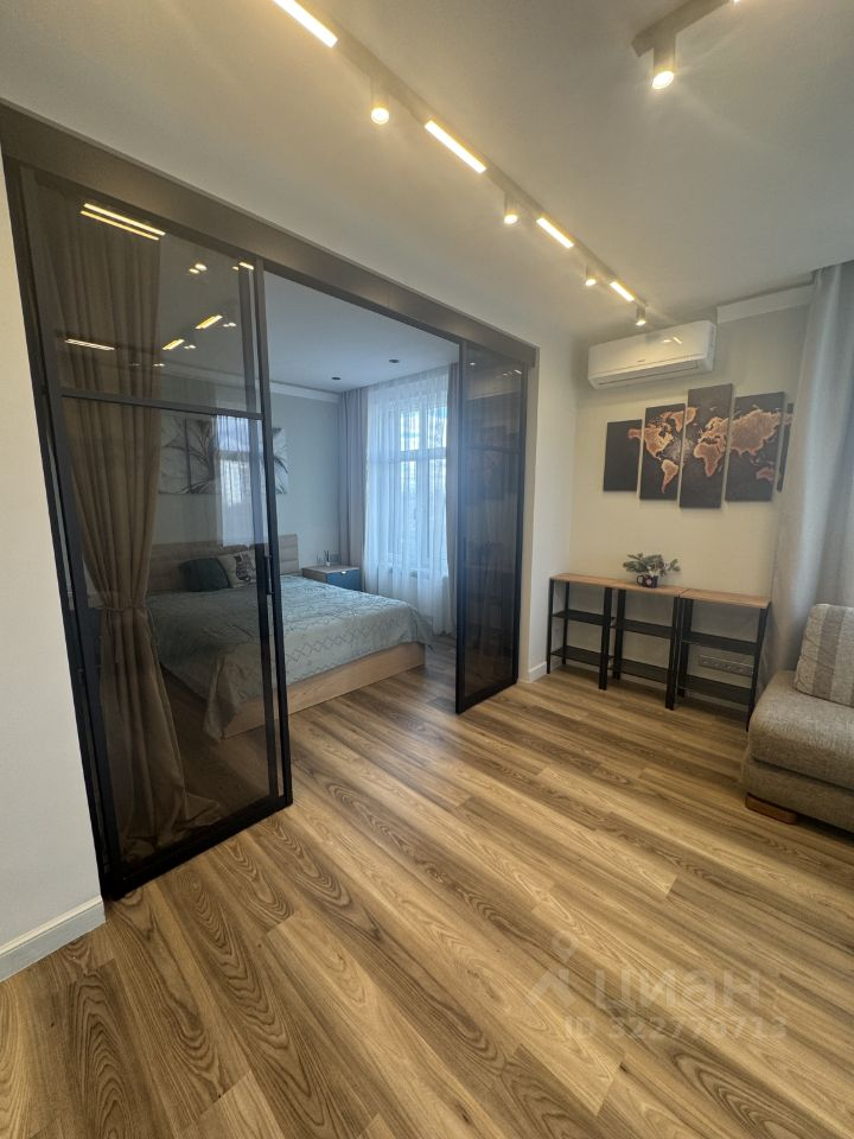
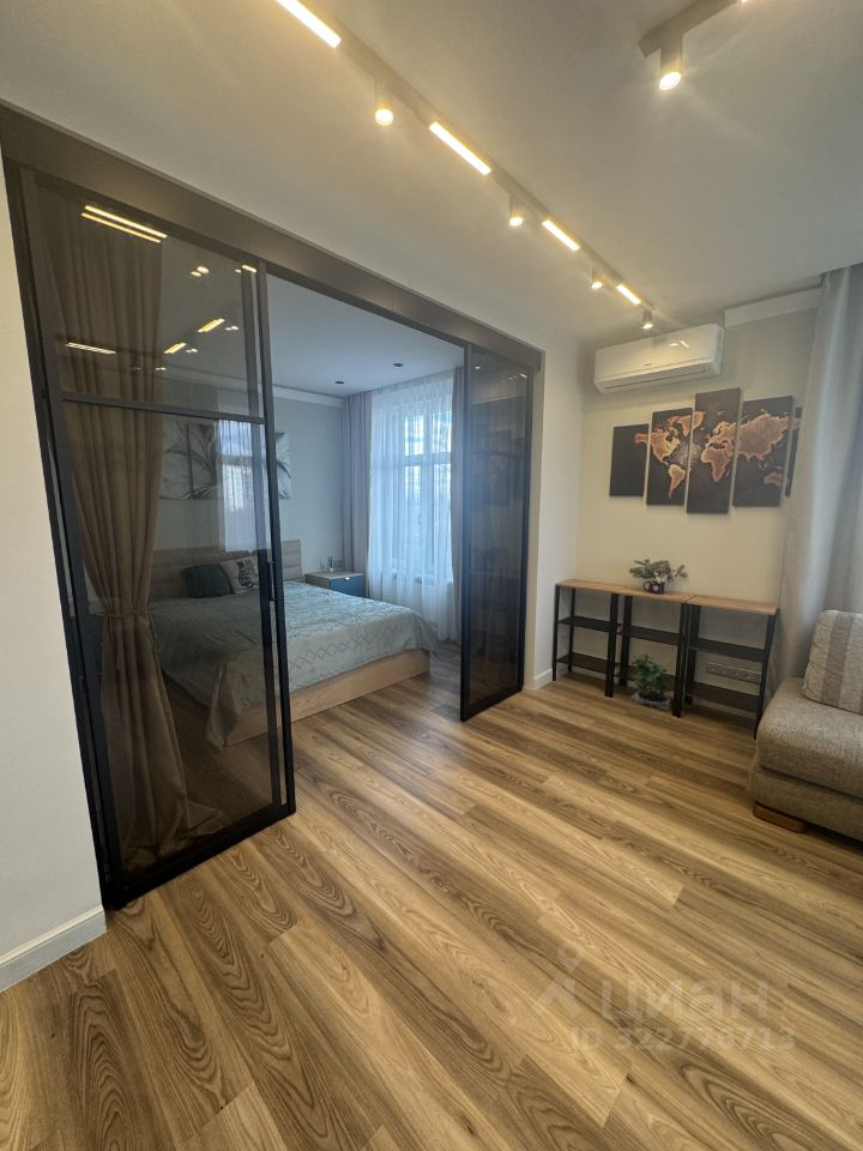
+ potted plant [629,653,671,712]
